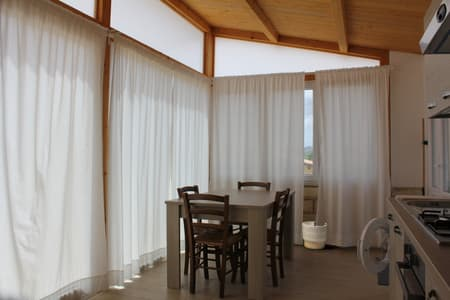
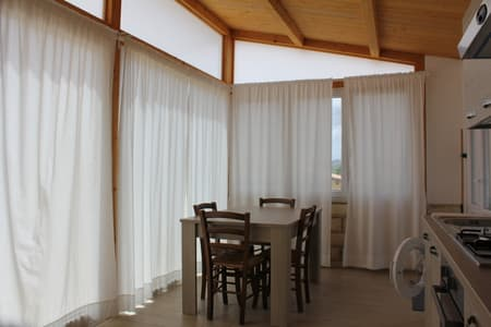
- planter [301,221,328,250]
